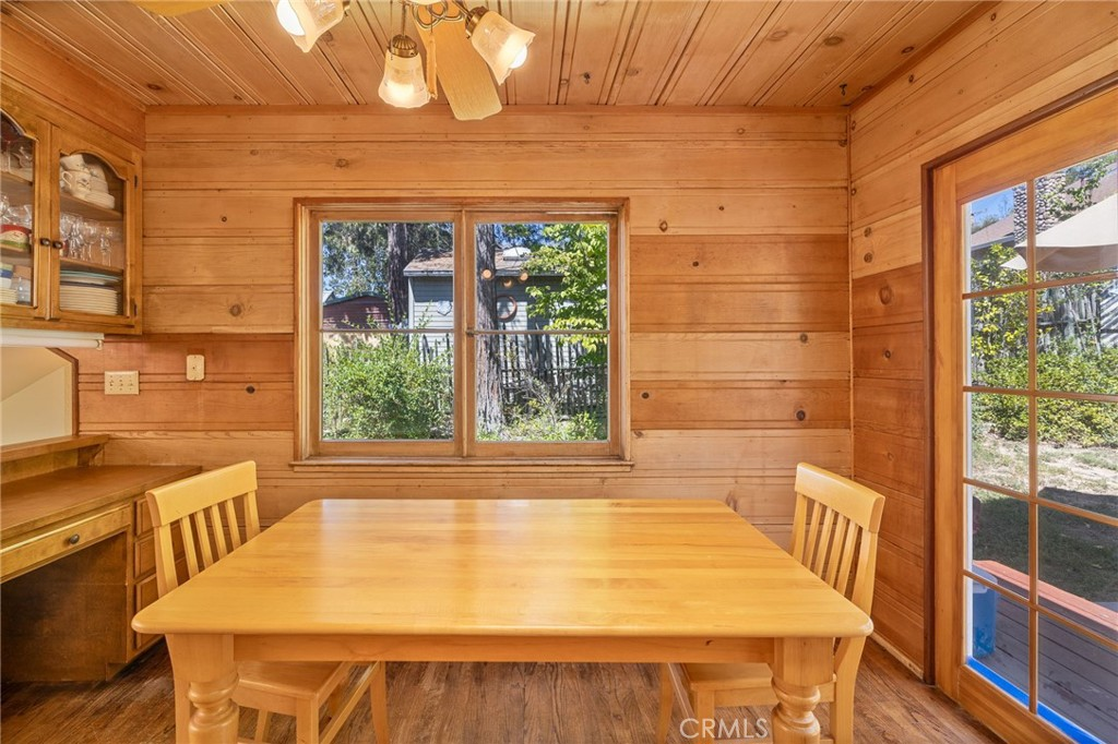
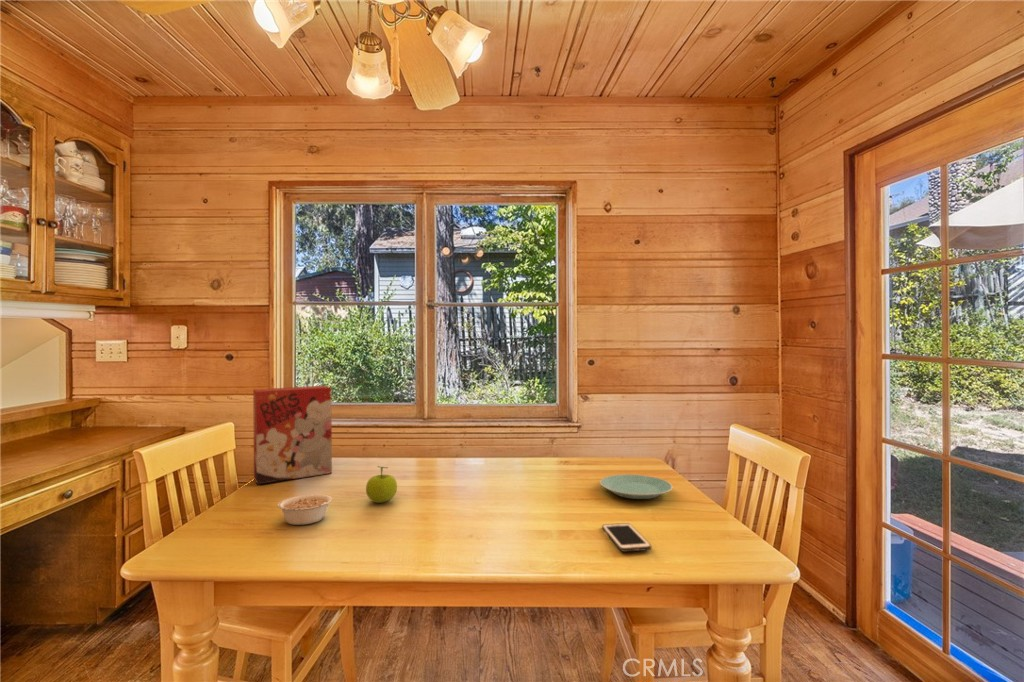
+ cereal box [252,385,333,485]
+ legume [276,493,333,526]
+ fruit [365,465,398,504]
+ plate [599,473,674,500]
+ cell phone [601,522,652,553]
